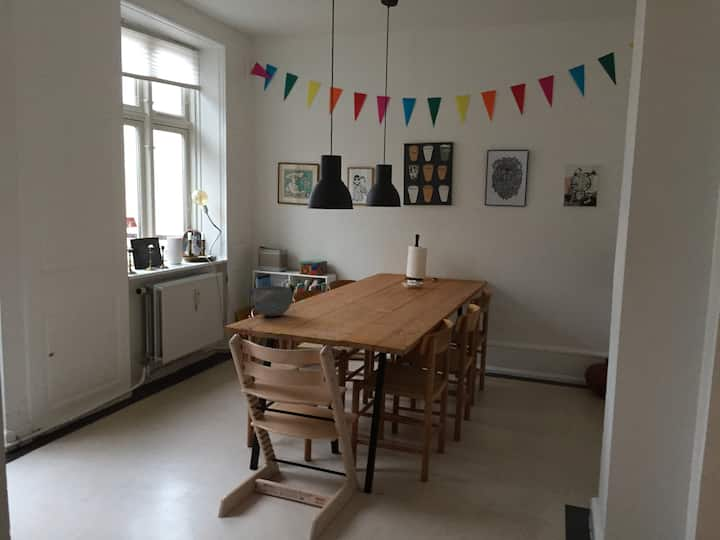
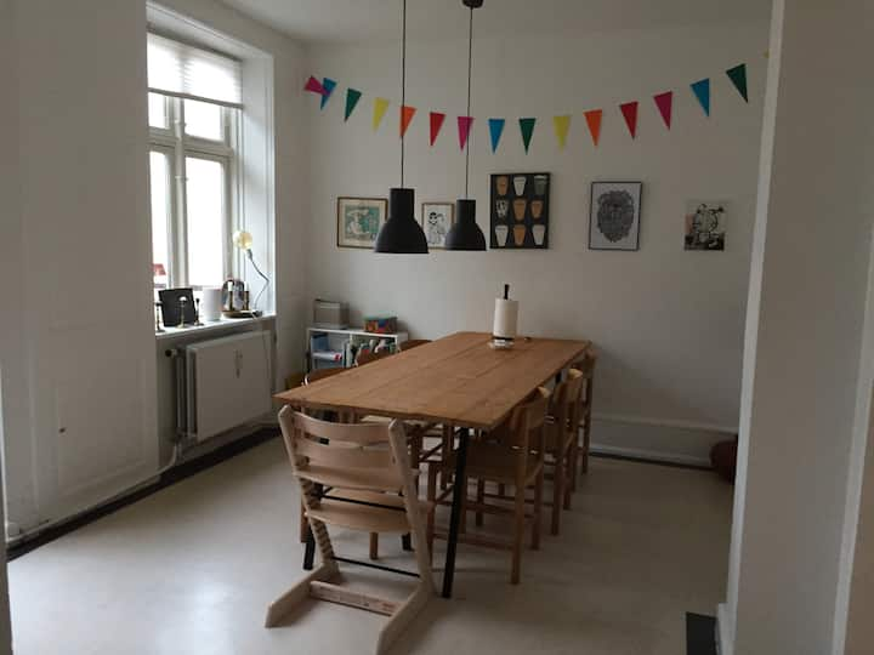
- bowl [251,285,294,317]
